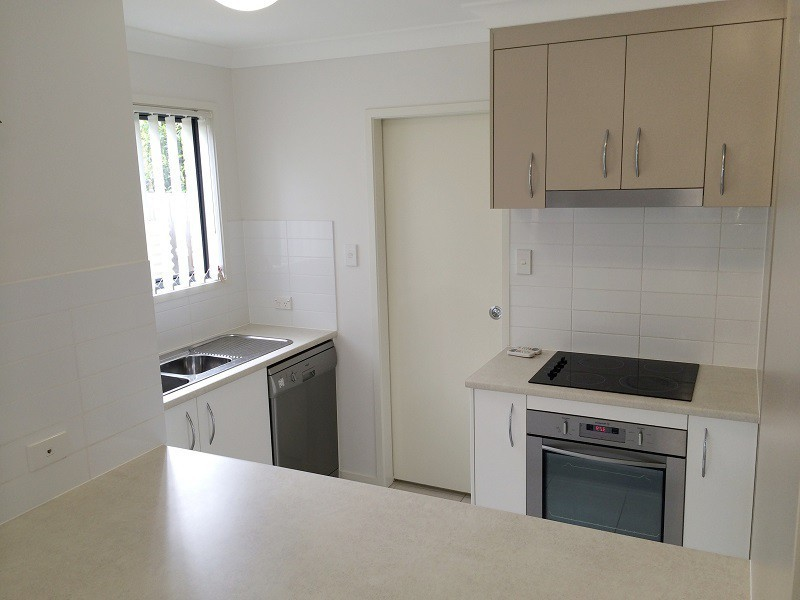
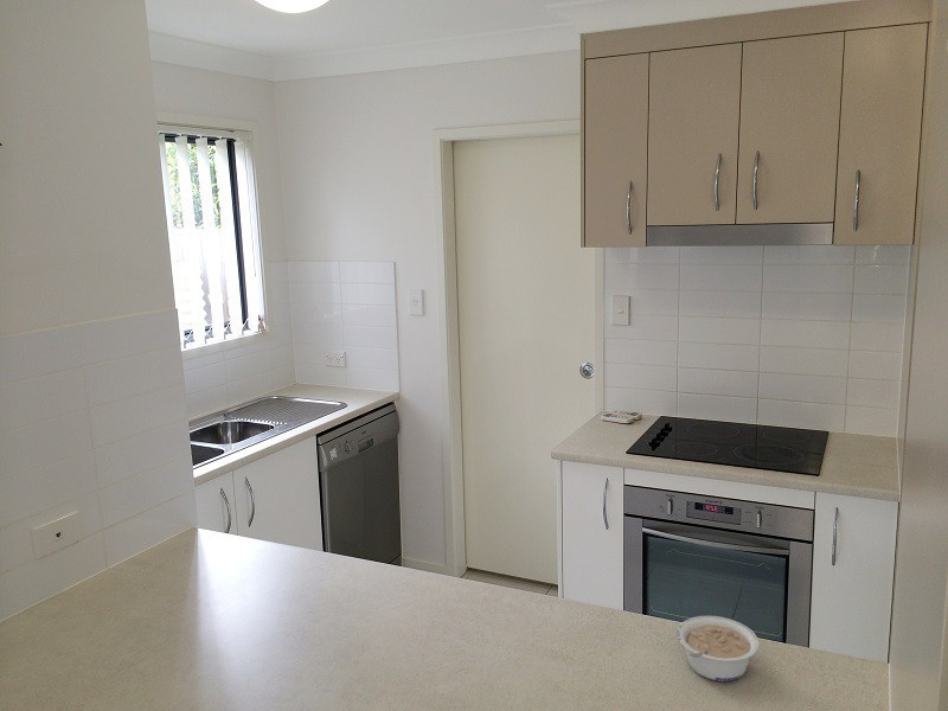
+ legume [677,615,761,683]
